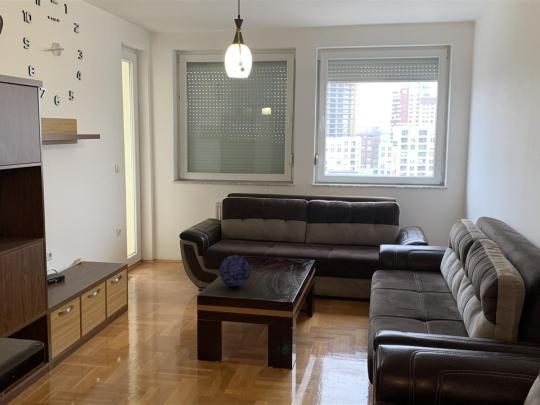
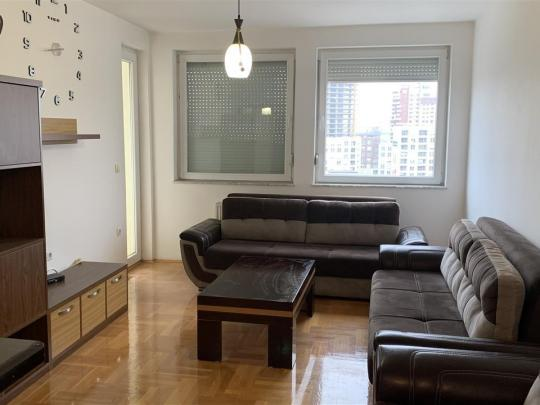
- decorative ball [218,254,251,288]
